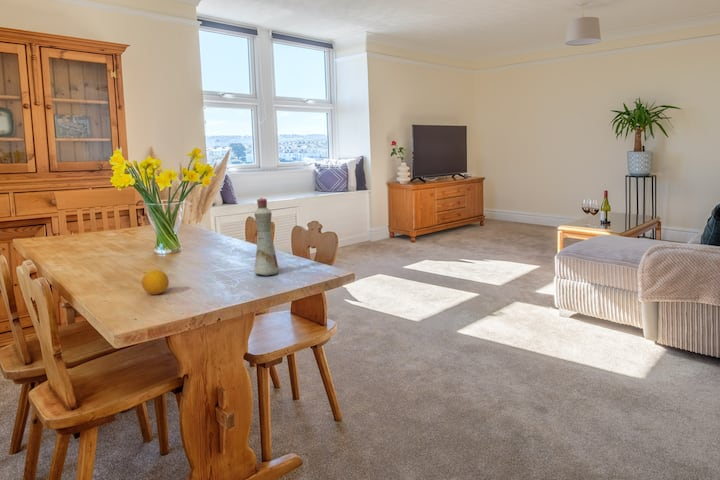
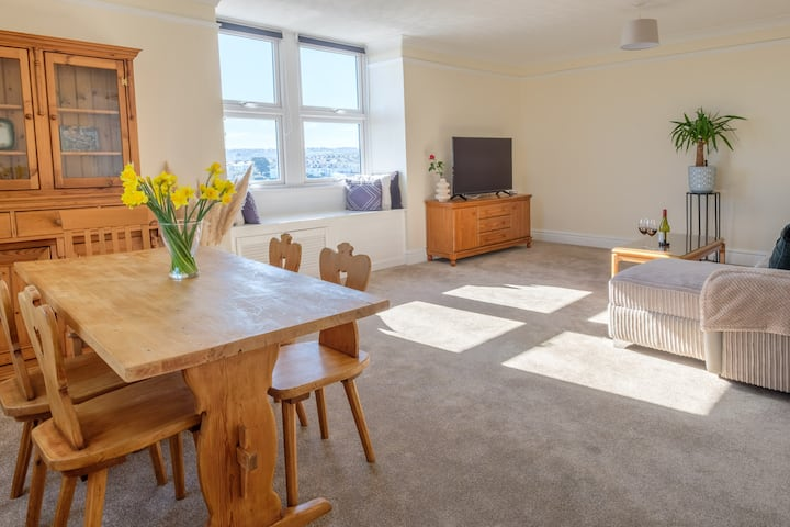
- bottle [253,197,280,276]
- fruit [141,269,170,296]
